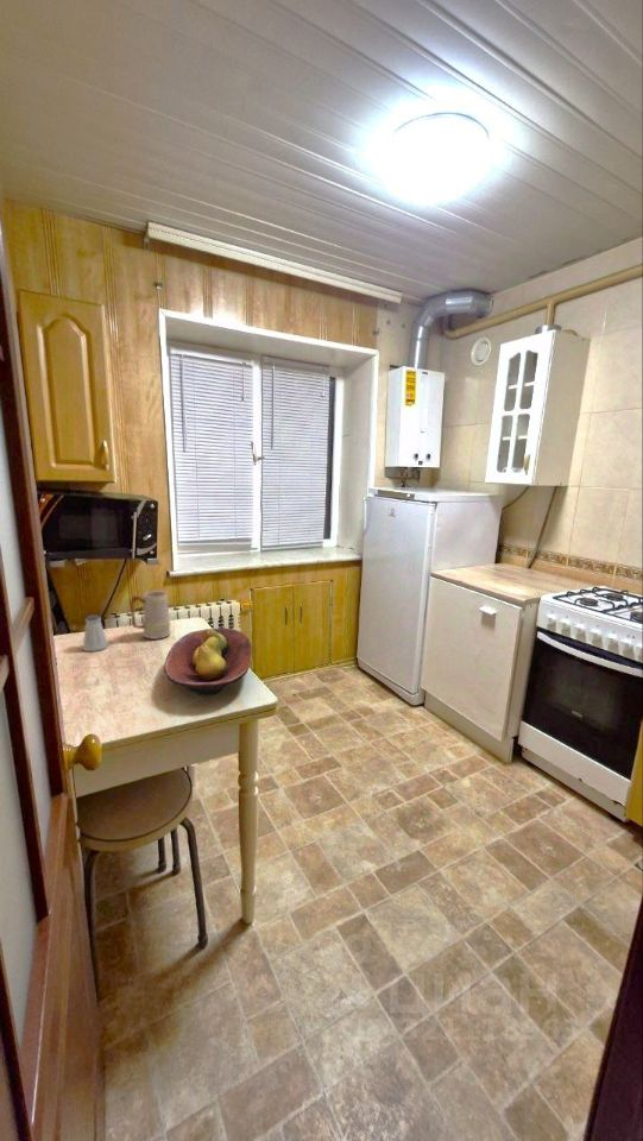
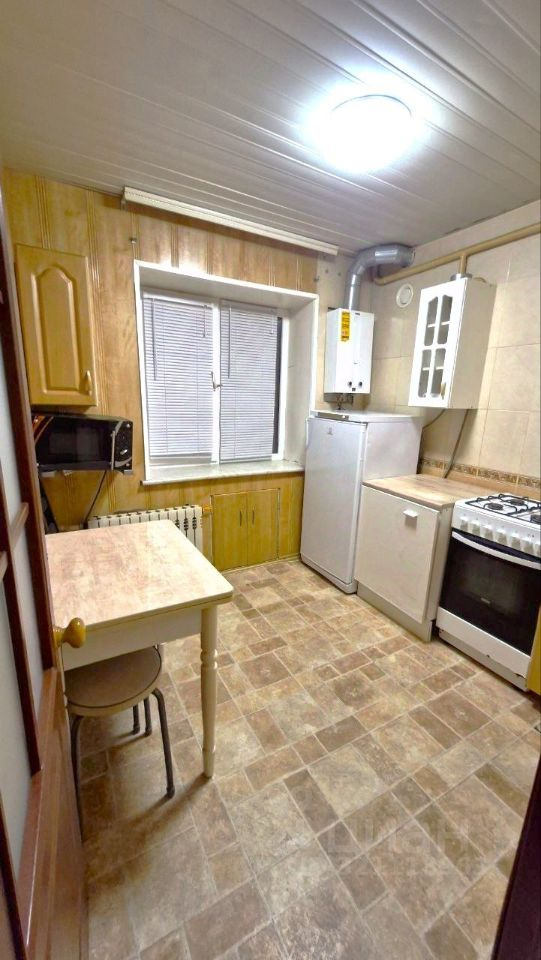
- fruit bowl [163,628,253,696]
- mug [128,590,171,641]
- saltshaker [82,613,109,653]
